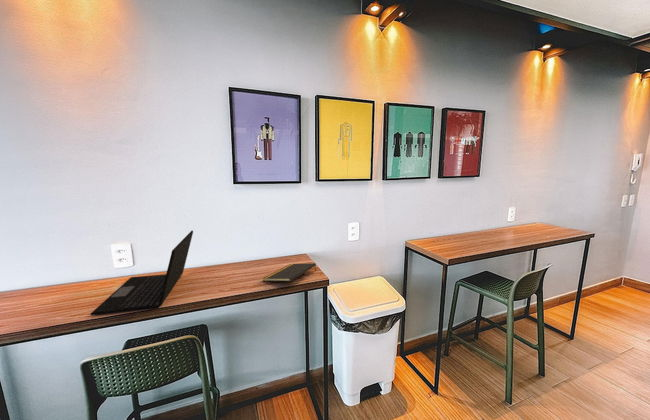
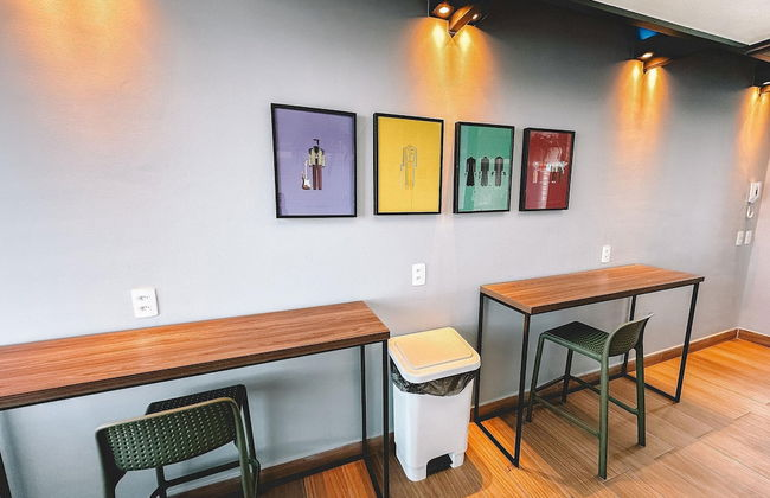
- laptop [90,230,194,316]
- notepad [262,262,317,282]
